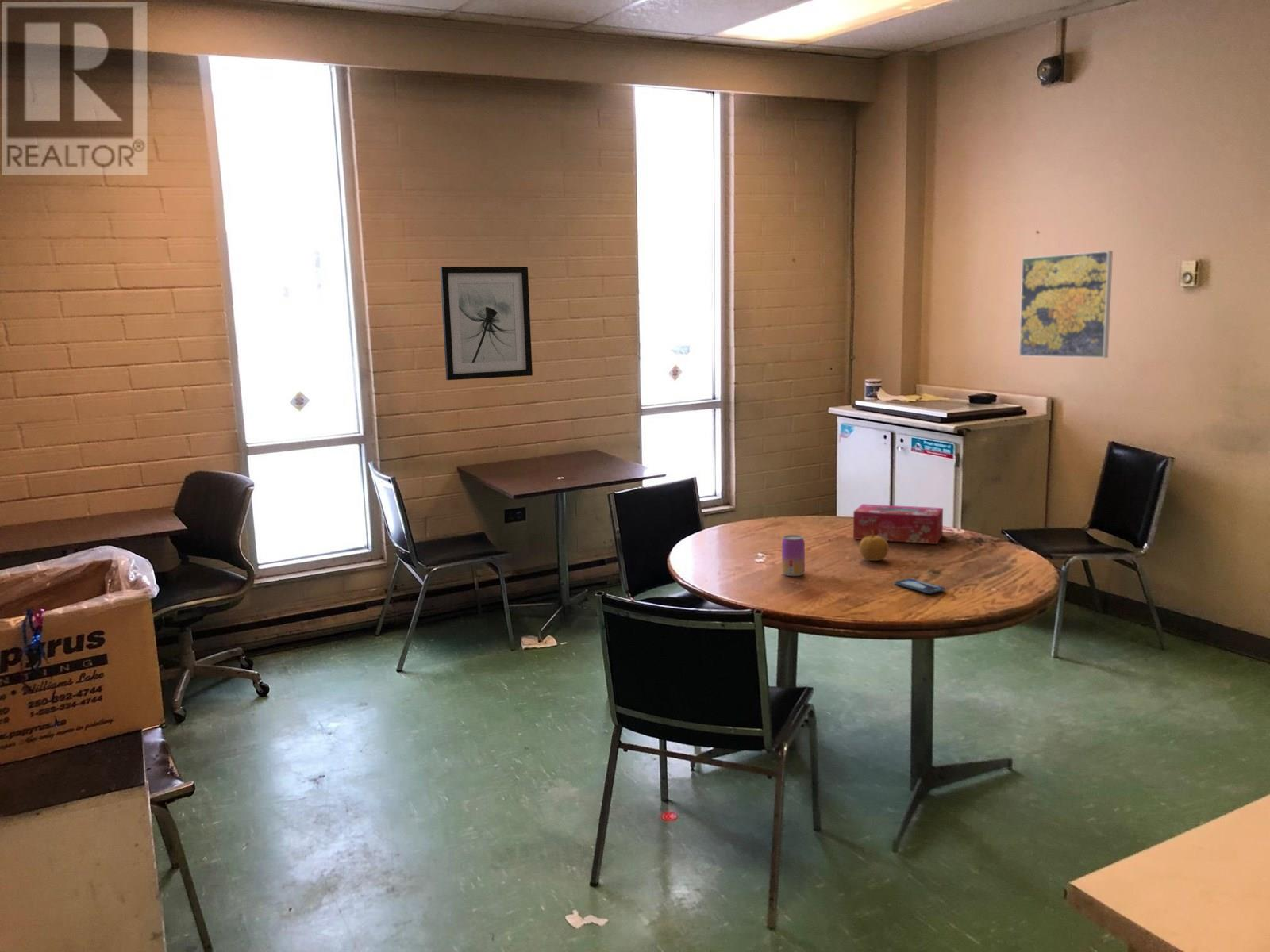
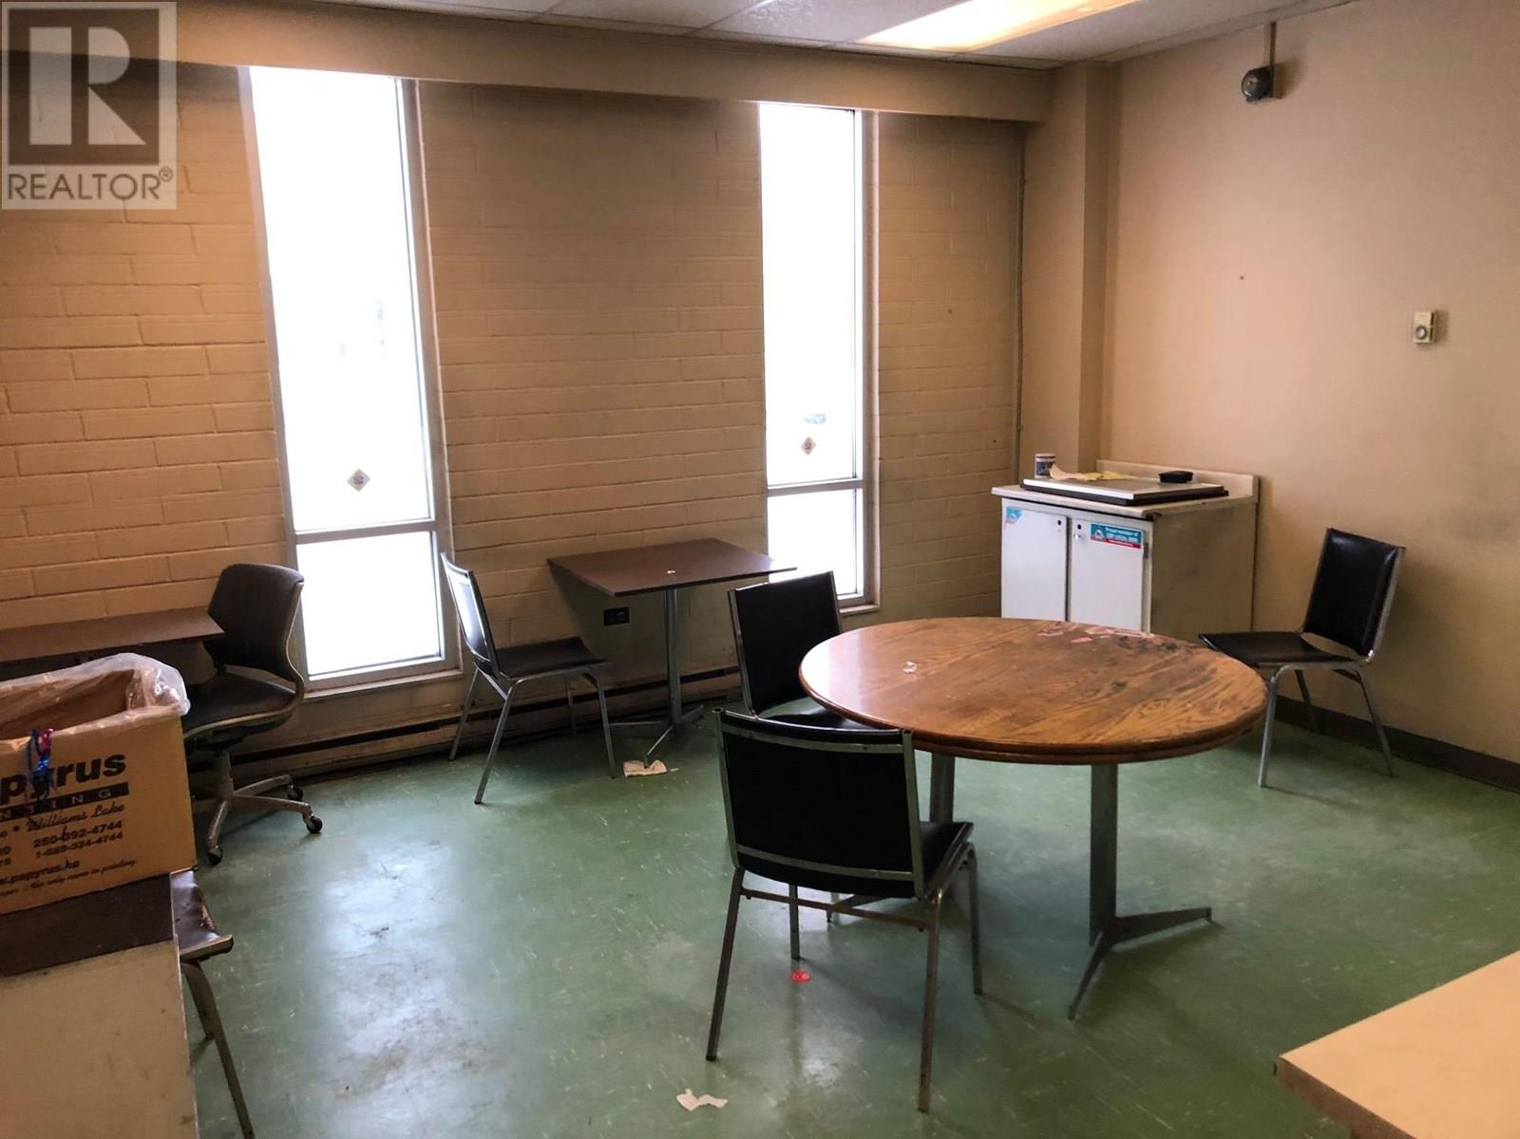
- smartphone [894,578,946,594]
- wall art [439,266,533,381]
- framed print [1018,250,1114,359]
- tissue box [852,503,944,545]
- fruit [859,530,889,562]
- beverage can [781,534,806,577]
